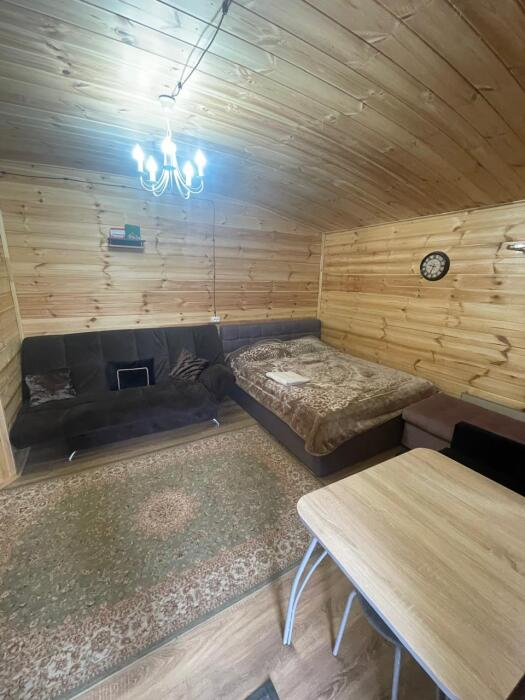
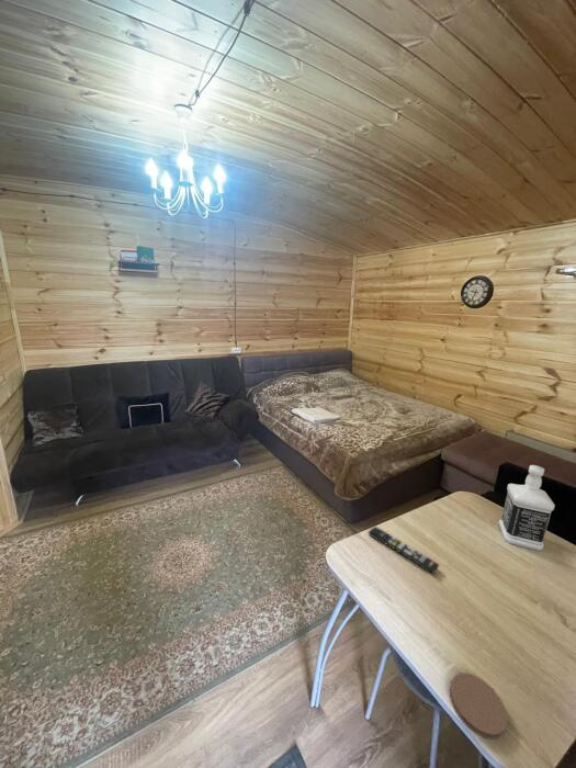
+ bottle [497,464,556,552]
+ remote control [368,526,440,575]
+ coaster [449,671,508,741]
